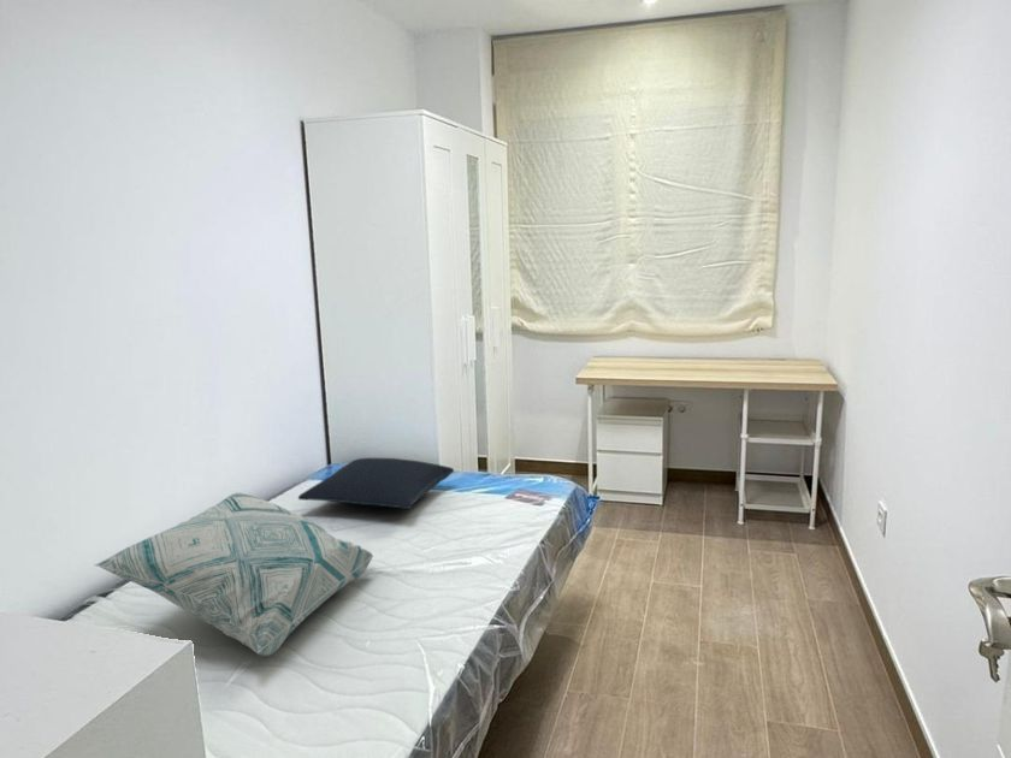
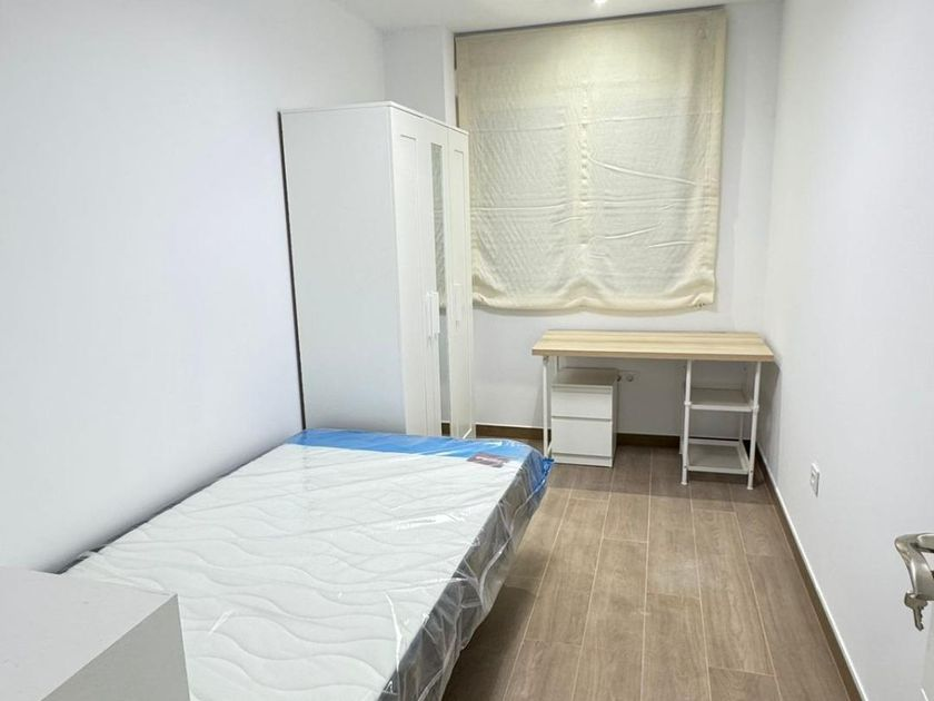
- pillow [297,457,455,510]
- decorative pillow [93,491,374,657]
